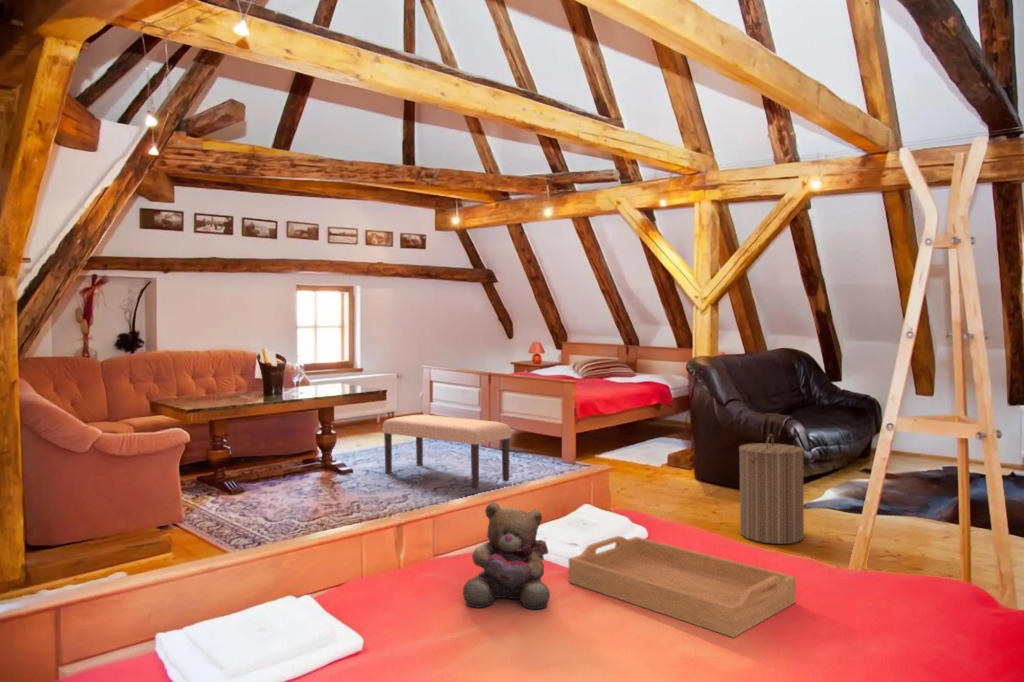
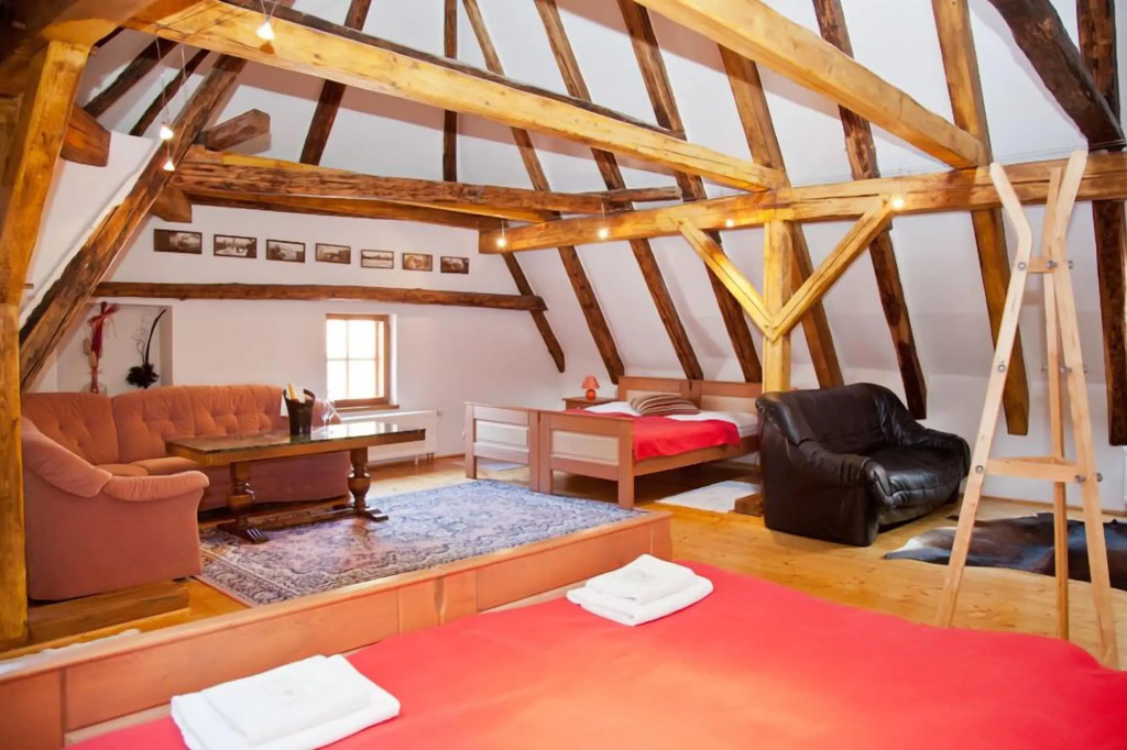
- teddy bear [462,501,551,610]
- serving tray [568,535,797,639]
- bench [381,414,512,491]
- laundry hamper [738,433,805,545]
